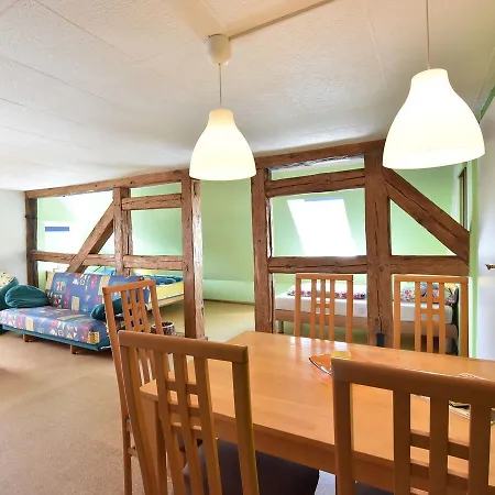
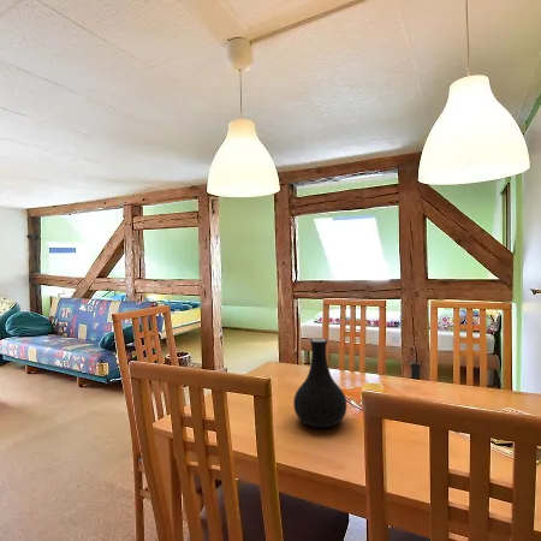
+ vase [292,337,347,429]
